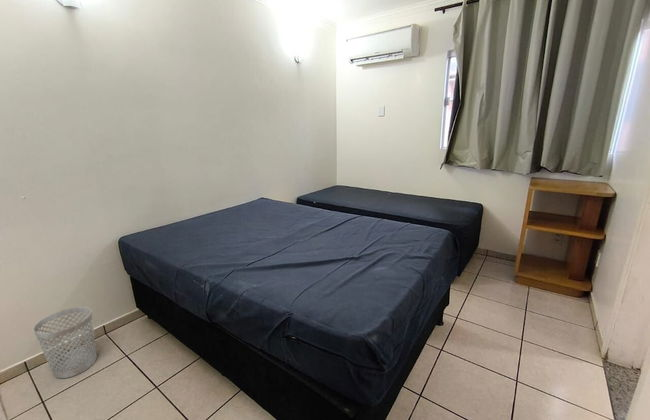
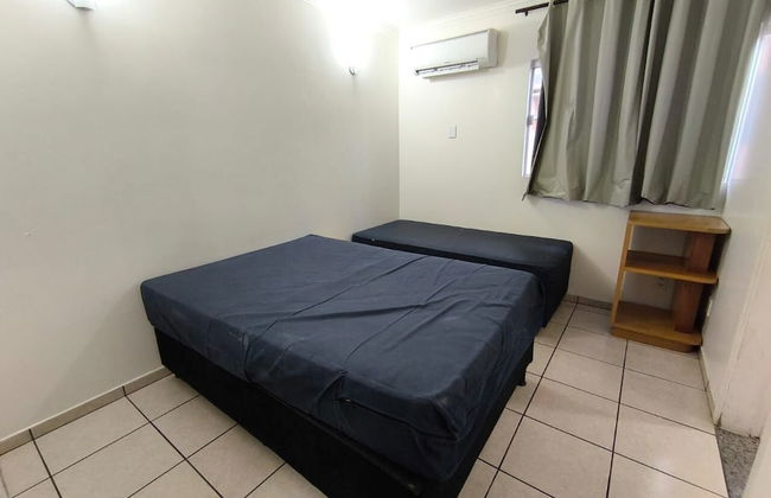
- wastebasket [33,306,98,379]
